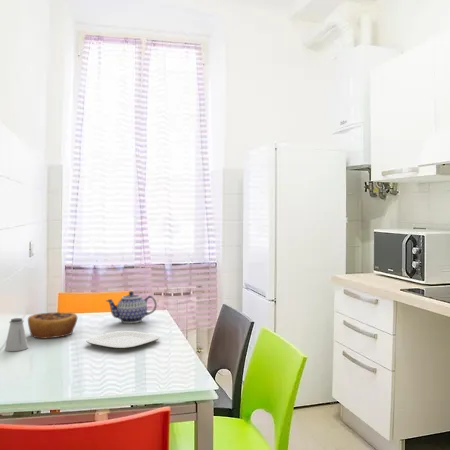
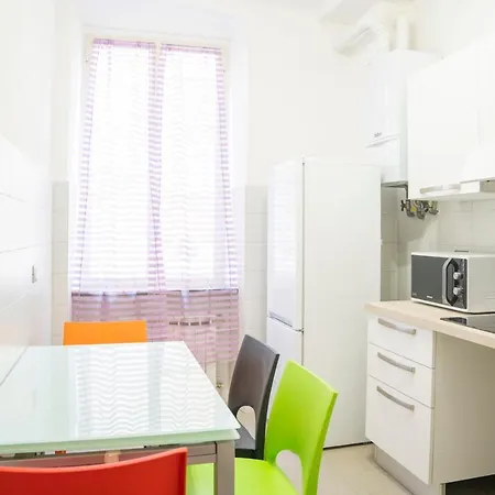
- saltshaker [4,317,29,352]
- plate [85,330,161,350]
- teapot [105,290,158,324]
- pastry [27,311,78,340]
